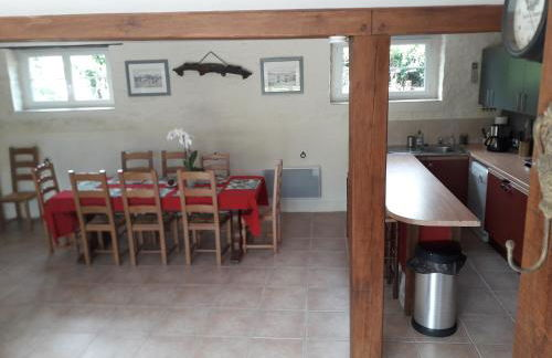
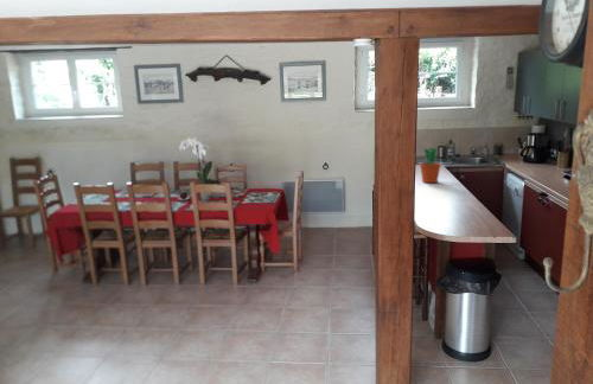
+ flower pot [419,146,442,184]
